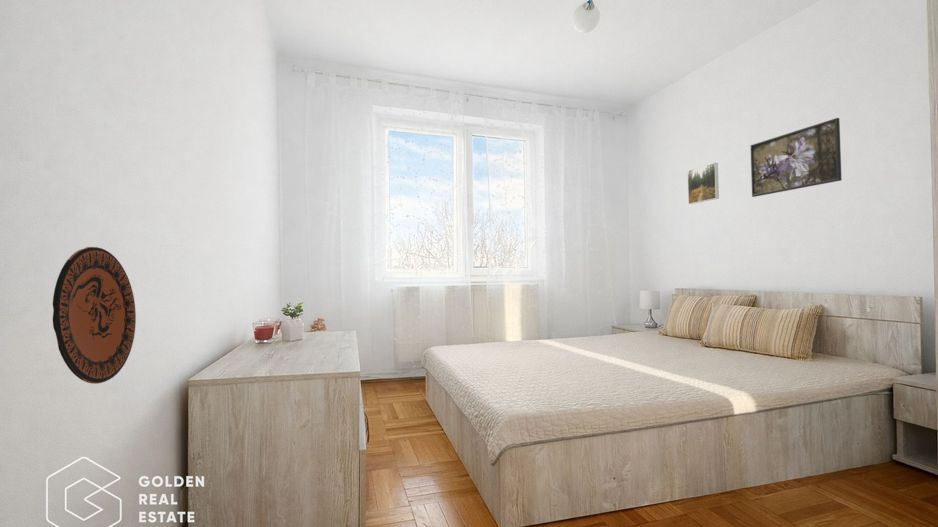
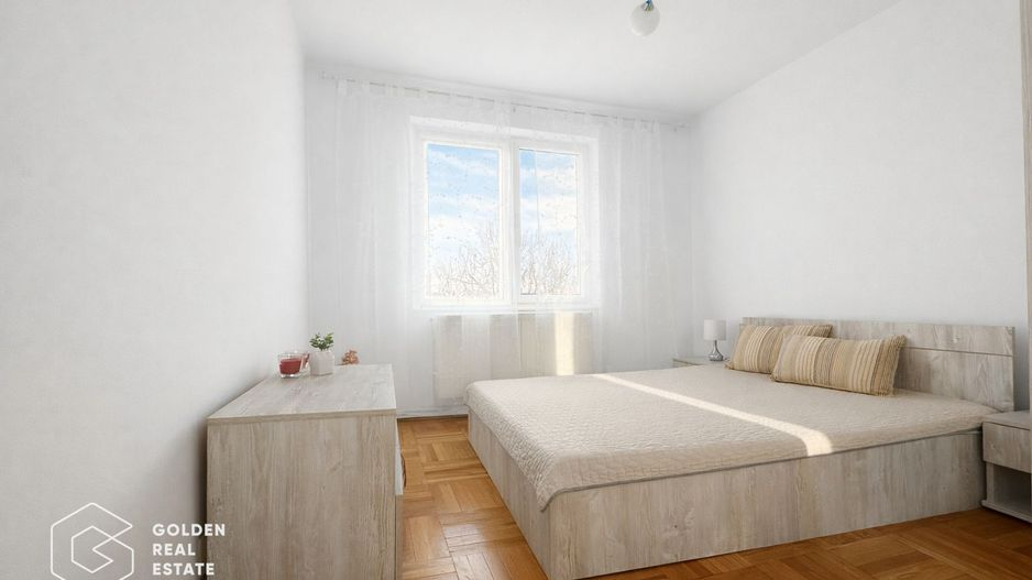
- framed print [750,117,843,198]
- decorative plate [52,246,137,385]
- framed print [687,162,720,205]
